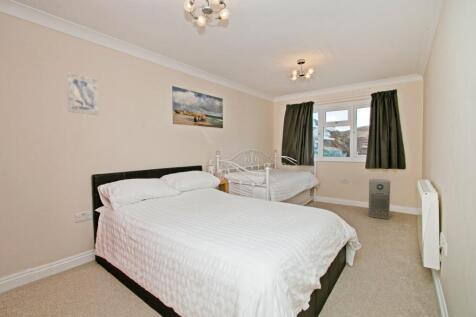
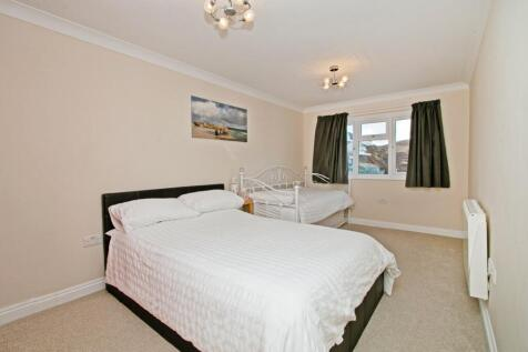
- wall art [66,71,99,116]
- air purifier [367,178,391,220]
